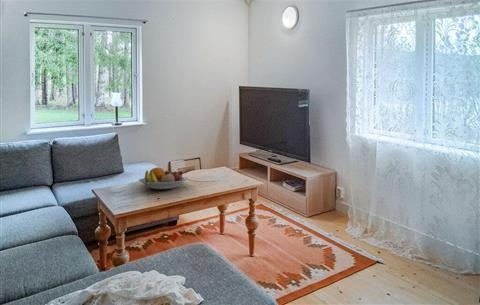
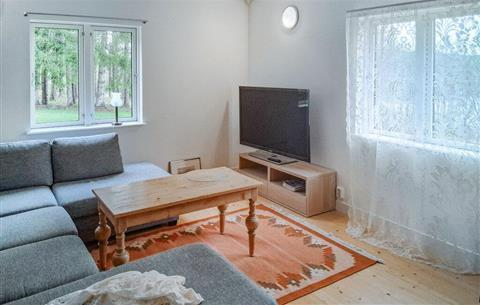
- fruit bowl [137,166,189,190]
